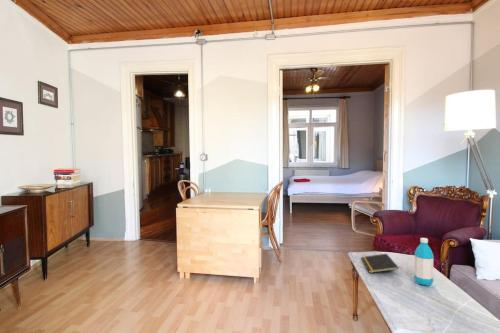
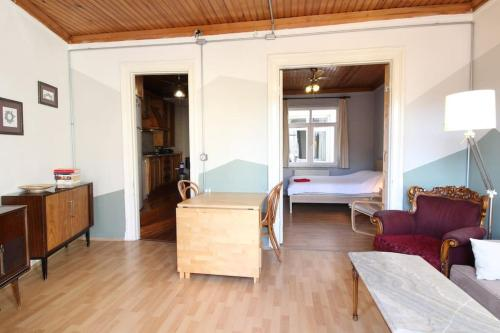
- water bottle [413,237,435,287]
- notepad [360,253,400,274]
